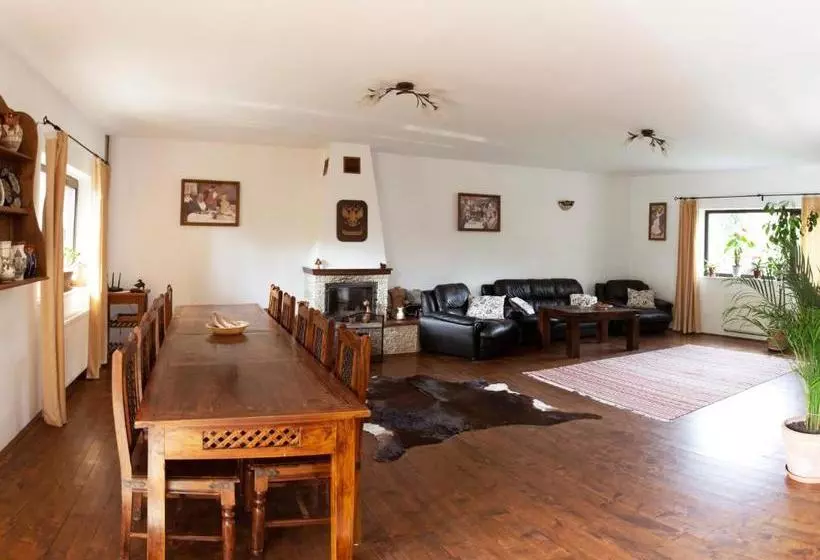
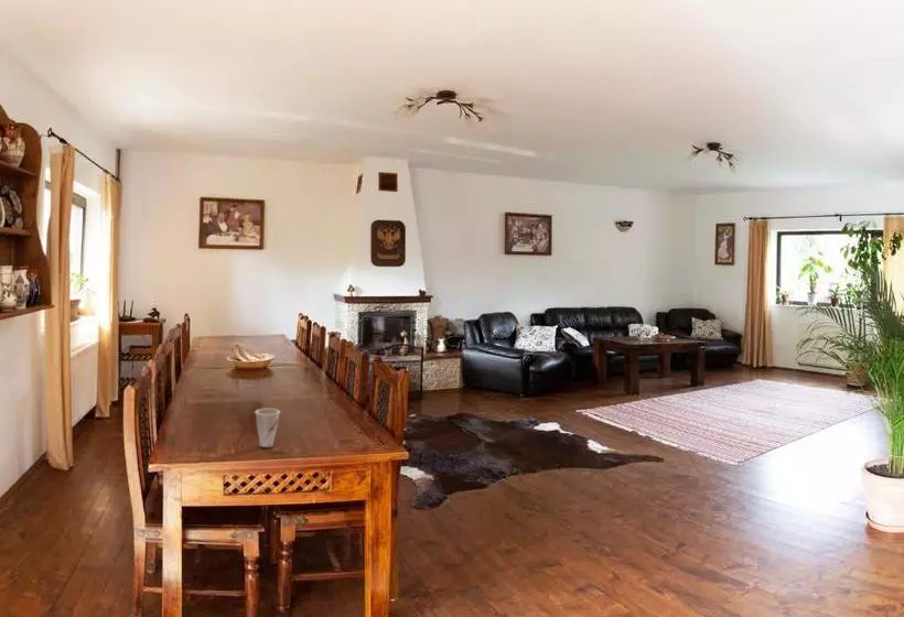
+ cup [254,407,281,448]
